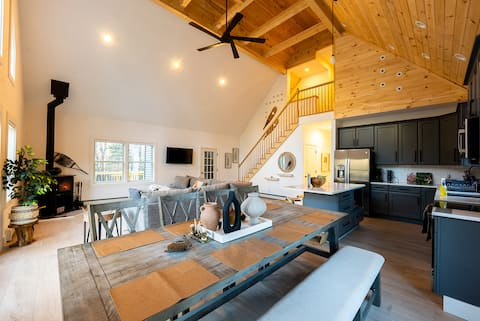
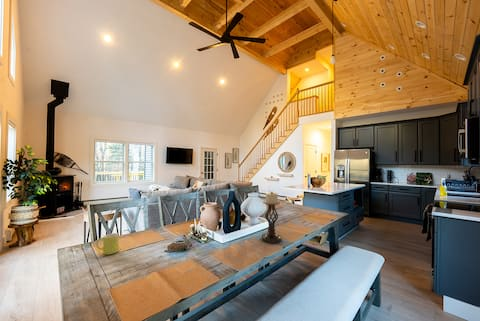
+ mug [95,232,120,256]
+ candle holder [260,191,283,244]
